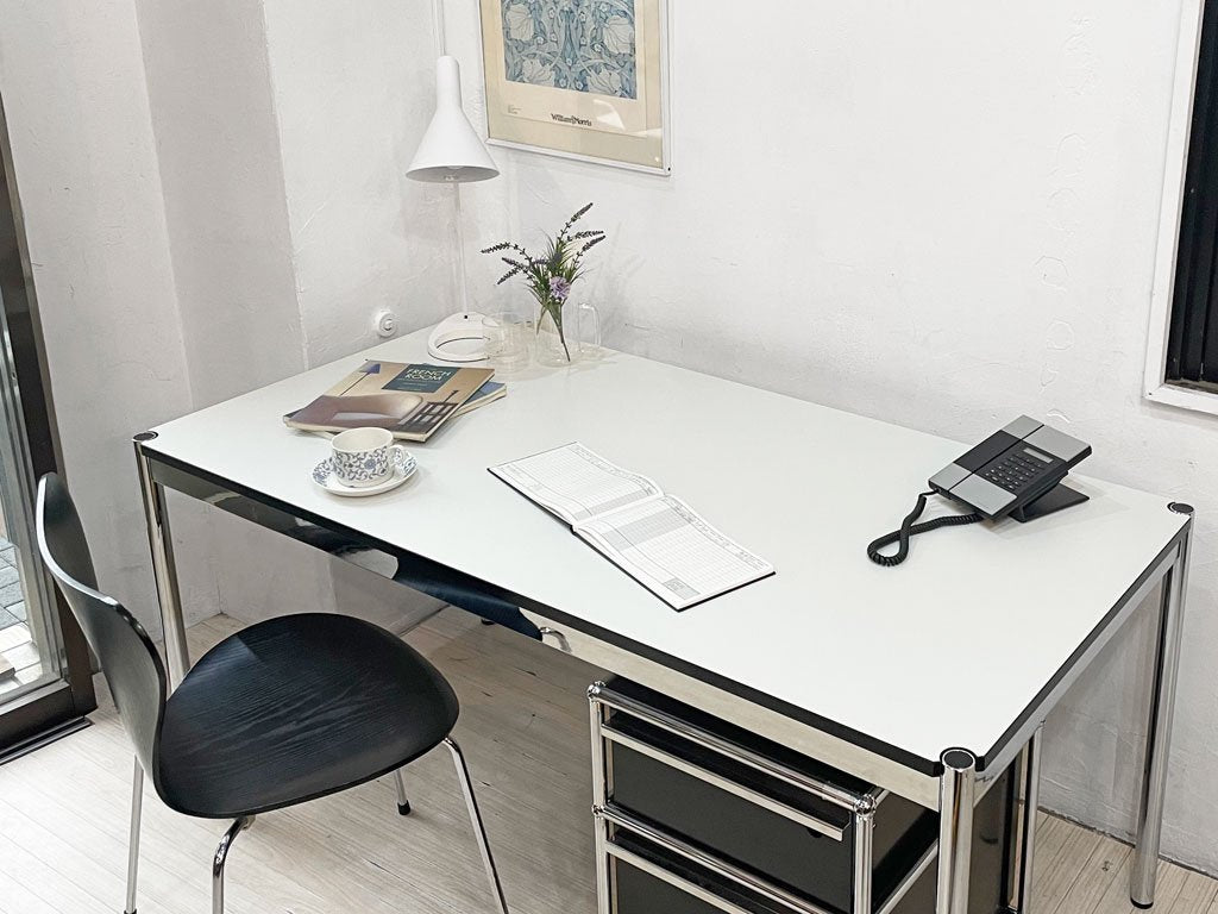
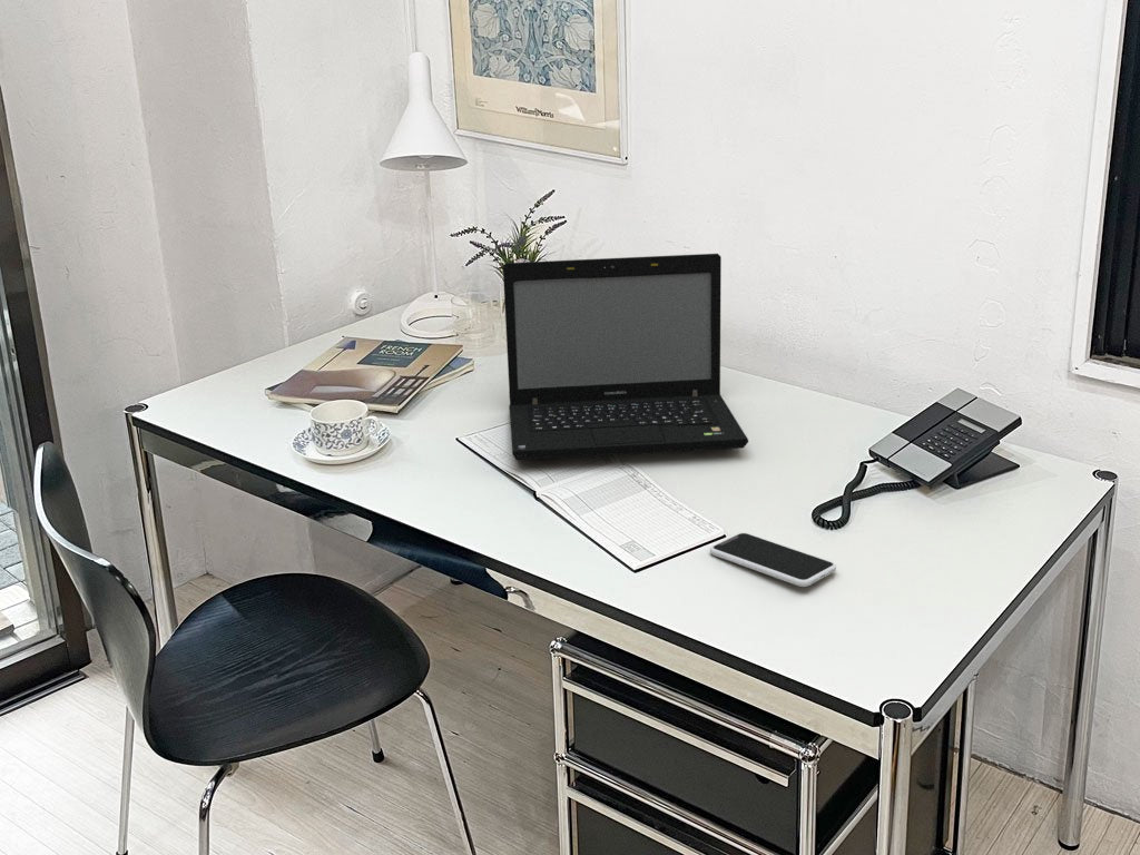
+ smartphone [709,532,837,588]
+ laptop [502,253,749,461]
